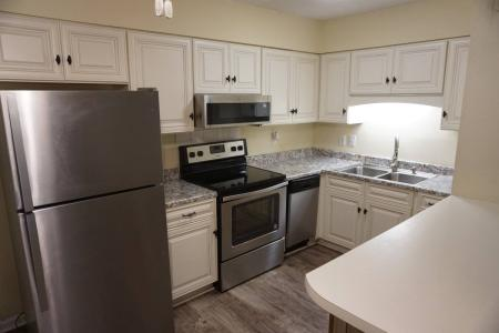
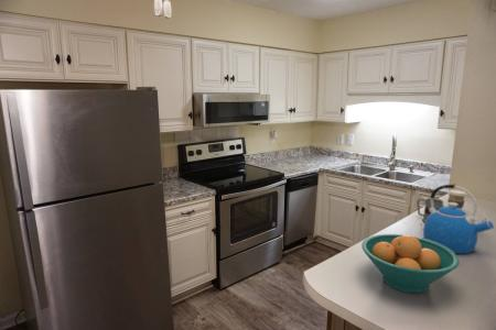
+ kettle [422,184,495,254]
+ fruit bowl [360,233,461,294]
+ coffee cup [446,189,467,210]
+ mug [416,197,444,223]
